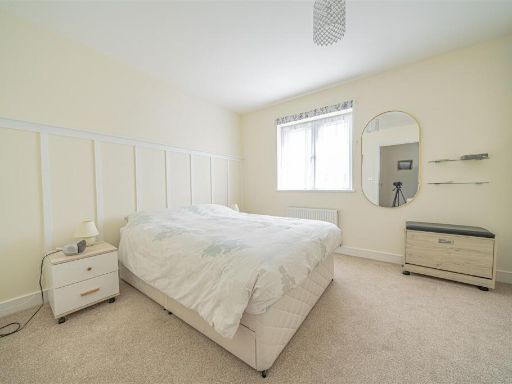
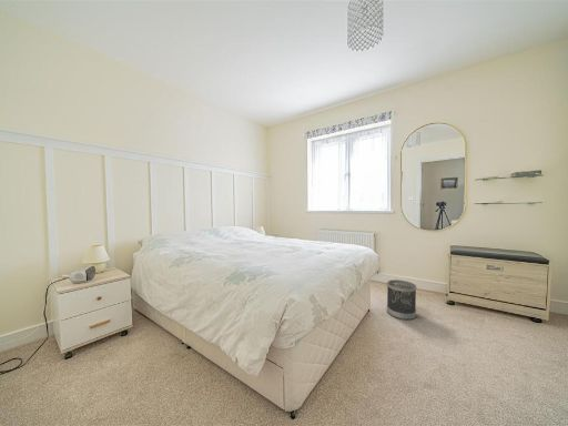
+ wastebasket [386,278,417,321]
